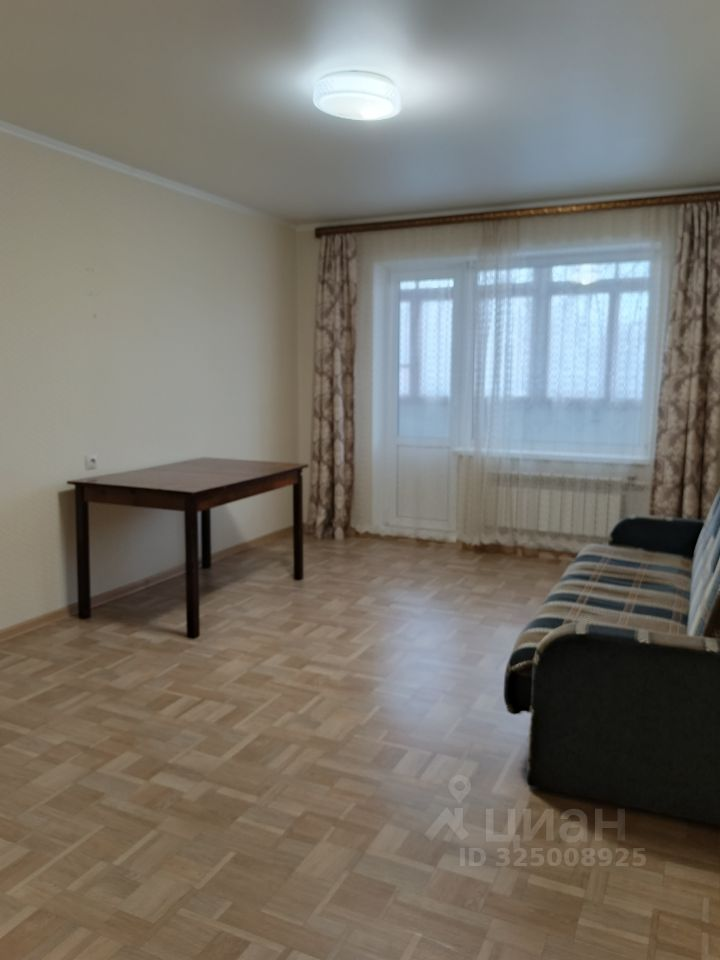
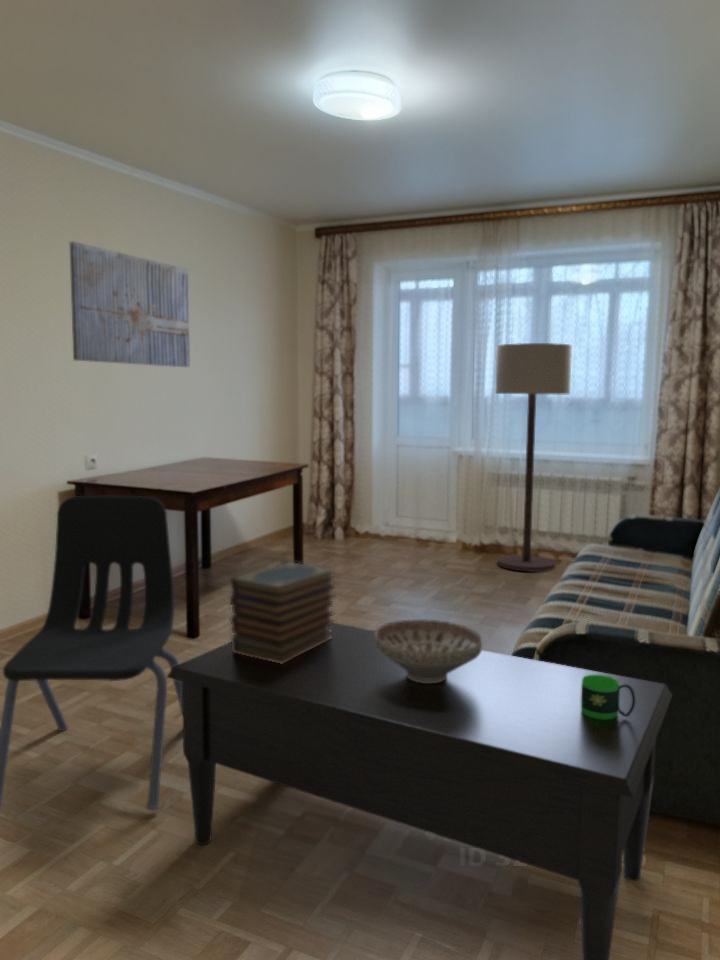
+ wall art [69,240,191,368]
+ floor lamp [494,342,573,573]
+ book stack [229,561,336,664]
+ decorative bowl [375,618,483,683]
+ dining chair [0,495,183,811]
+ coffee table [166,622,673,960]
+ mug [581,675,635,720]
